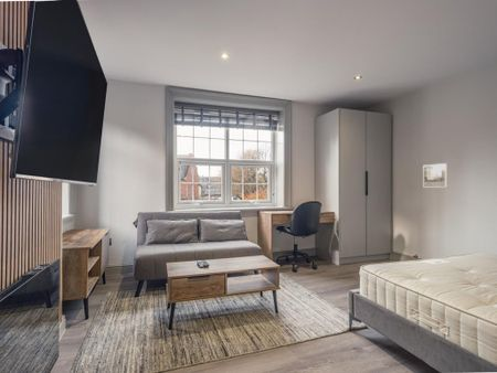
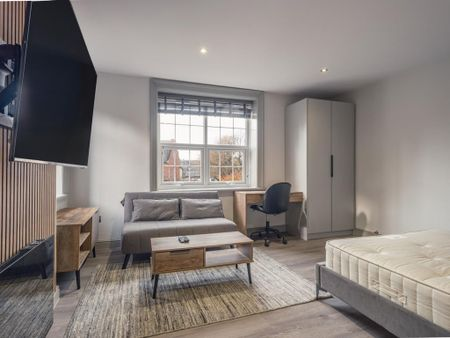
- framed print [422,162,448,189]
